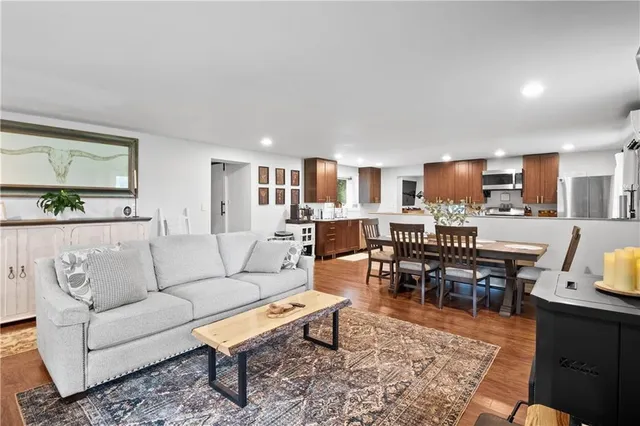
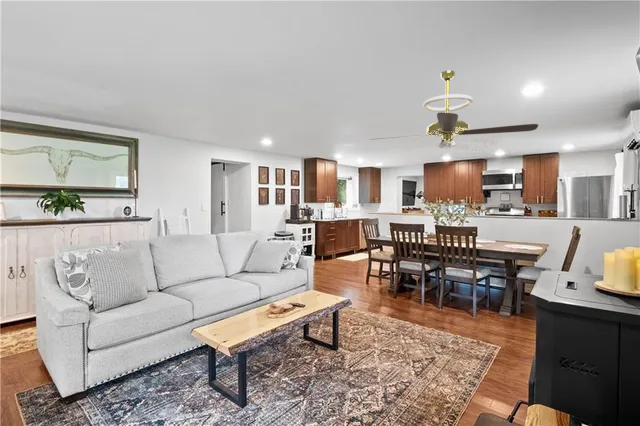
+ ceiling fan [369,69,539,152]
